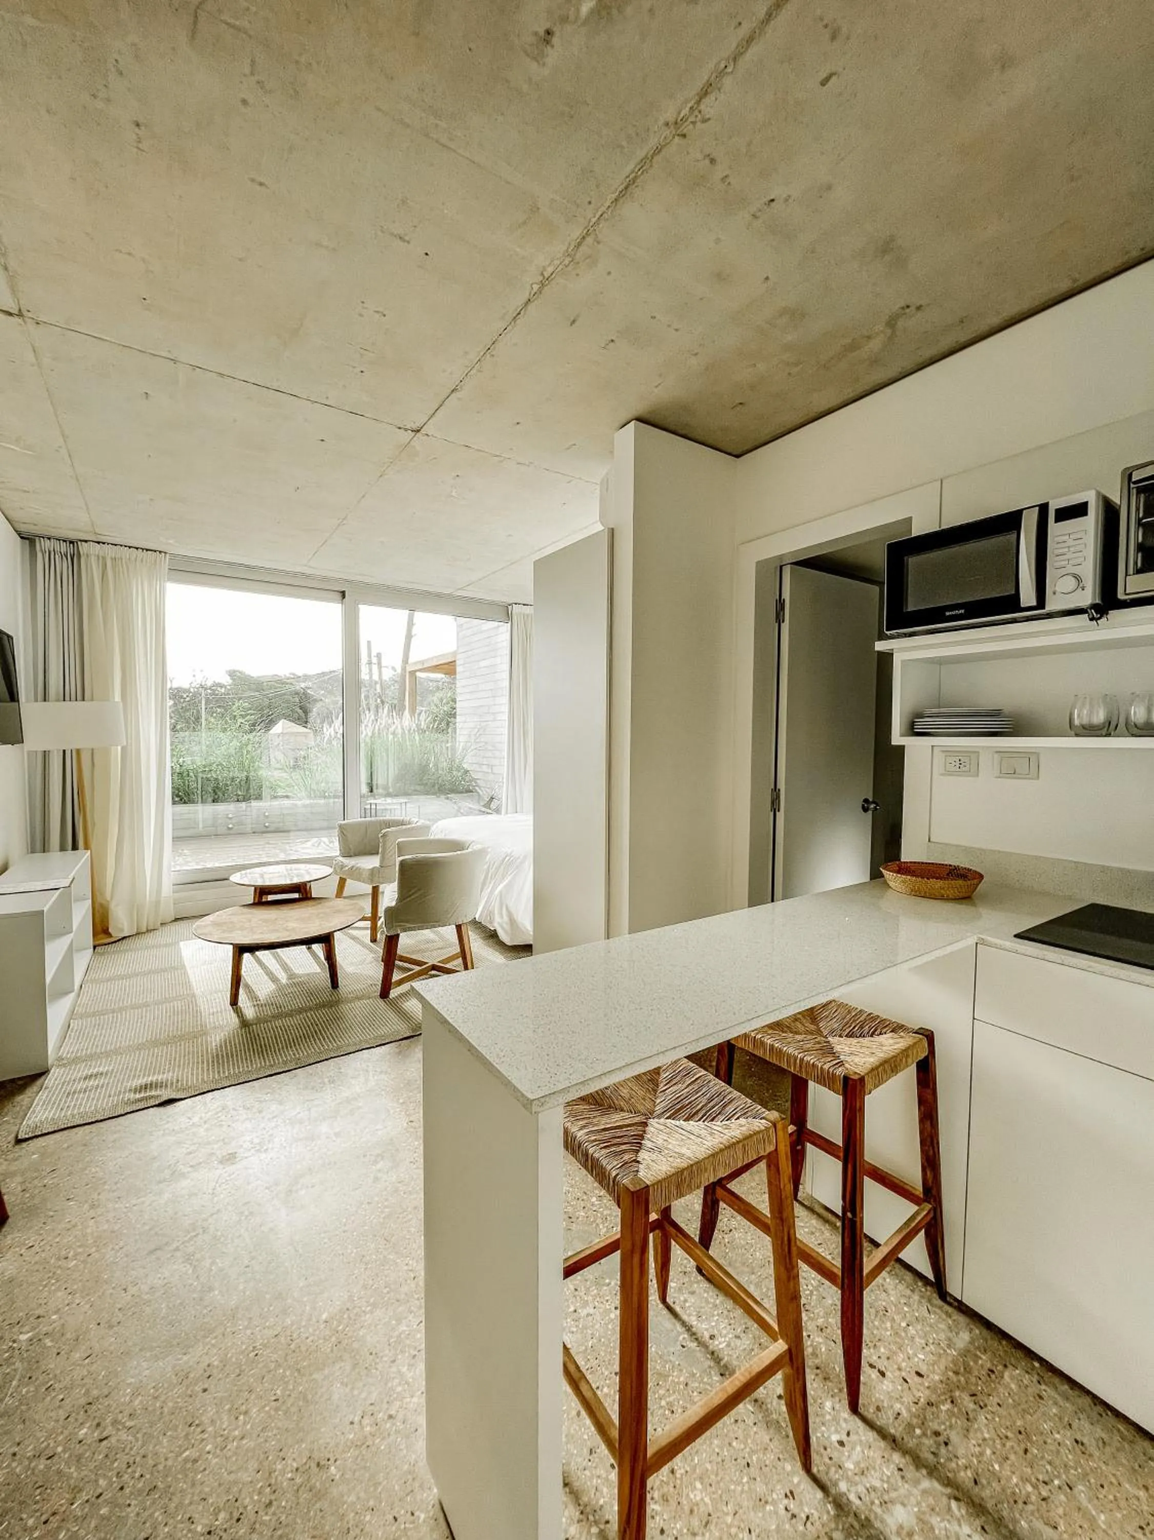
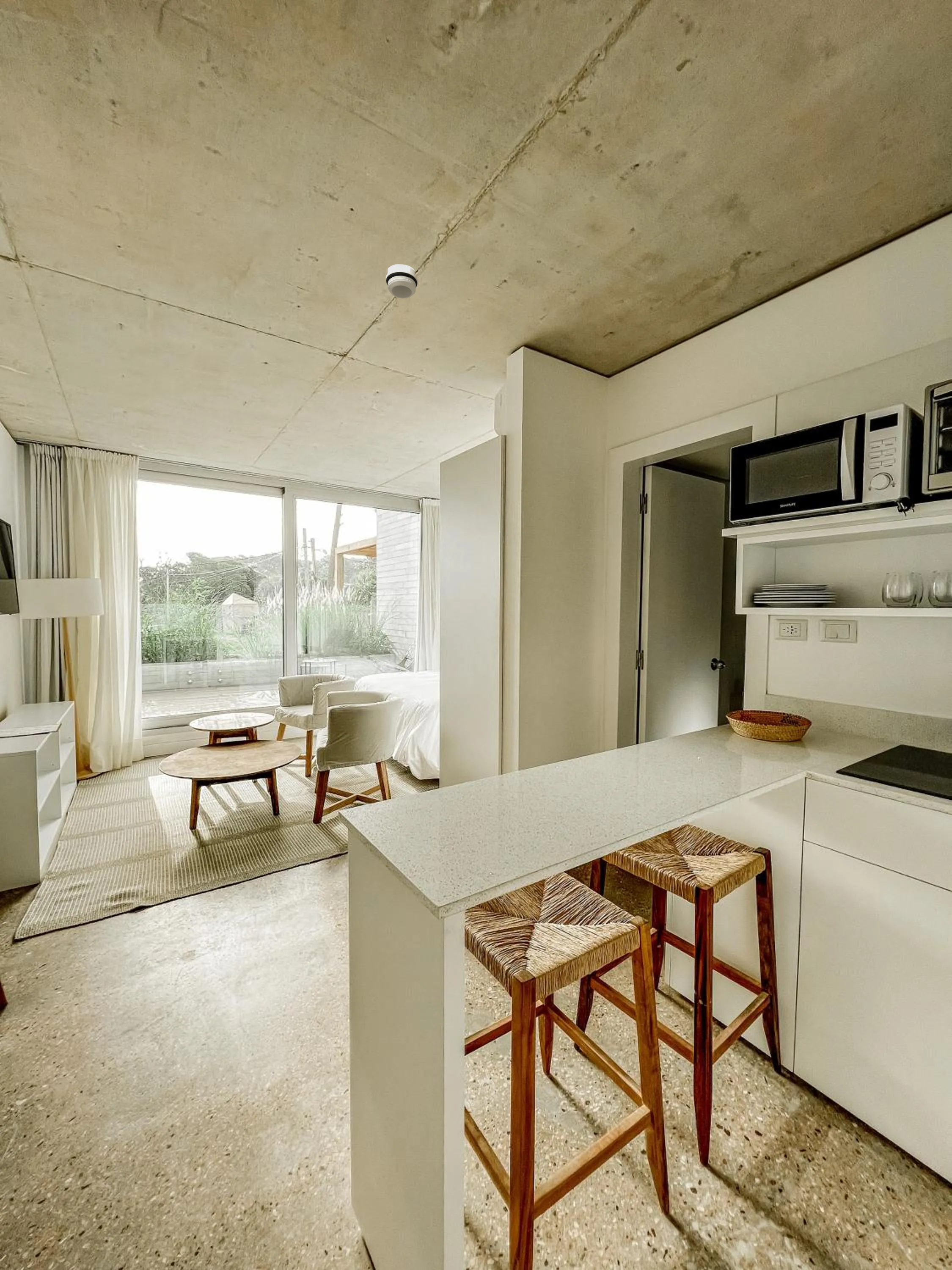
+ smoke detector [385,264,418,299]
